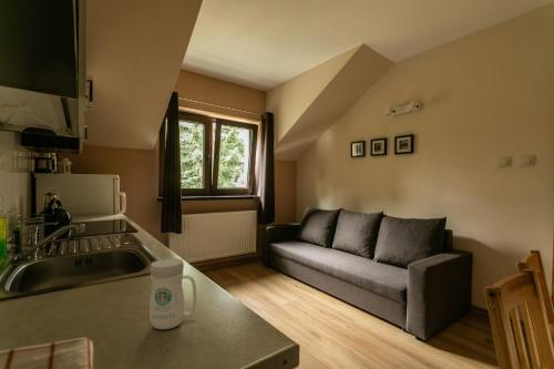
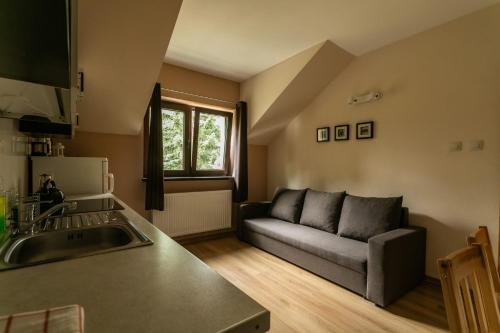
- mug [148,257,197,330]
